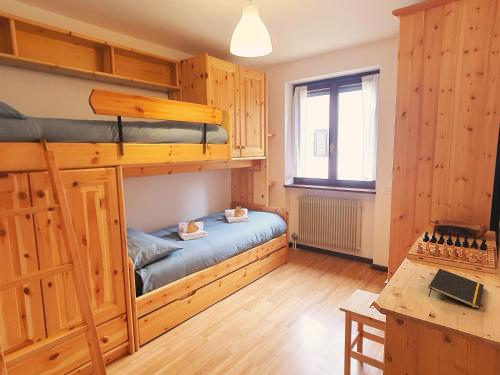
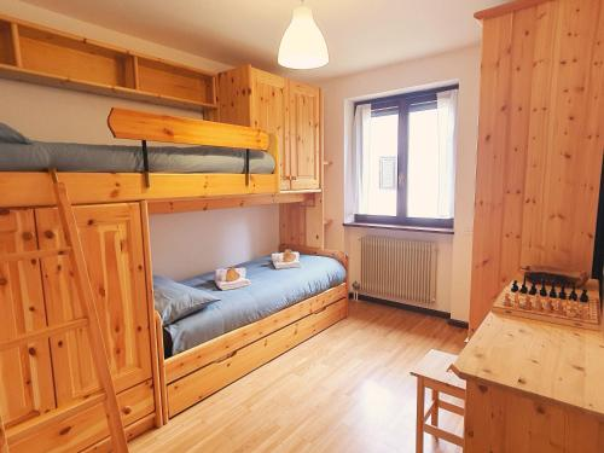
- notepad [427,267,484,310]
